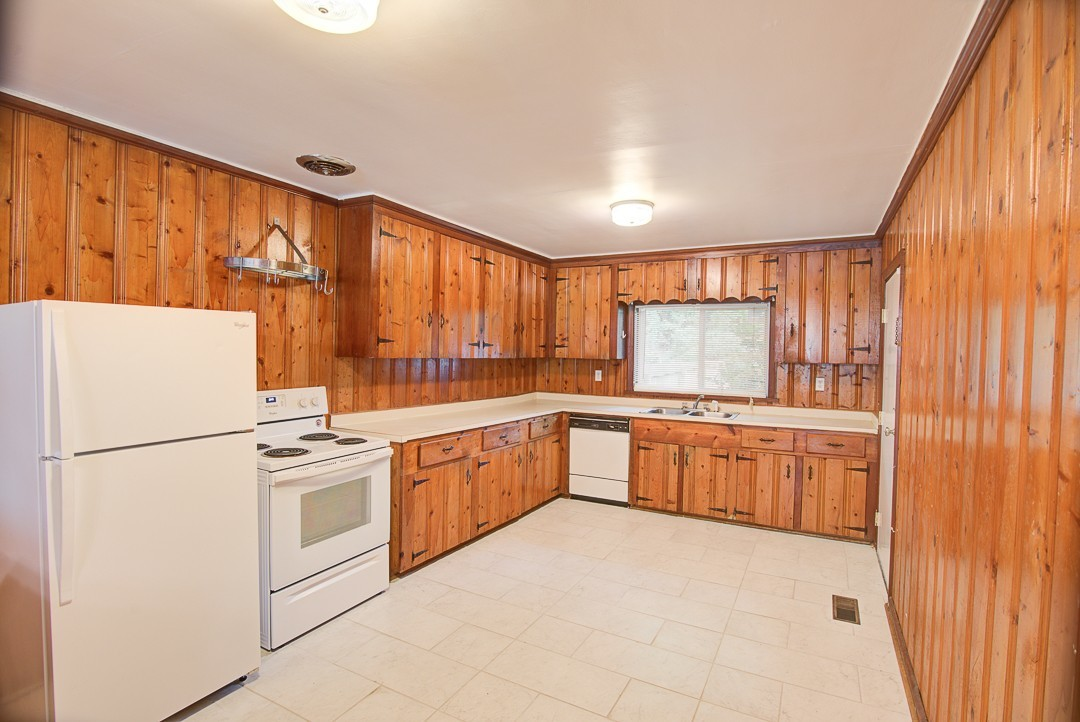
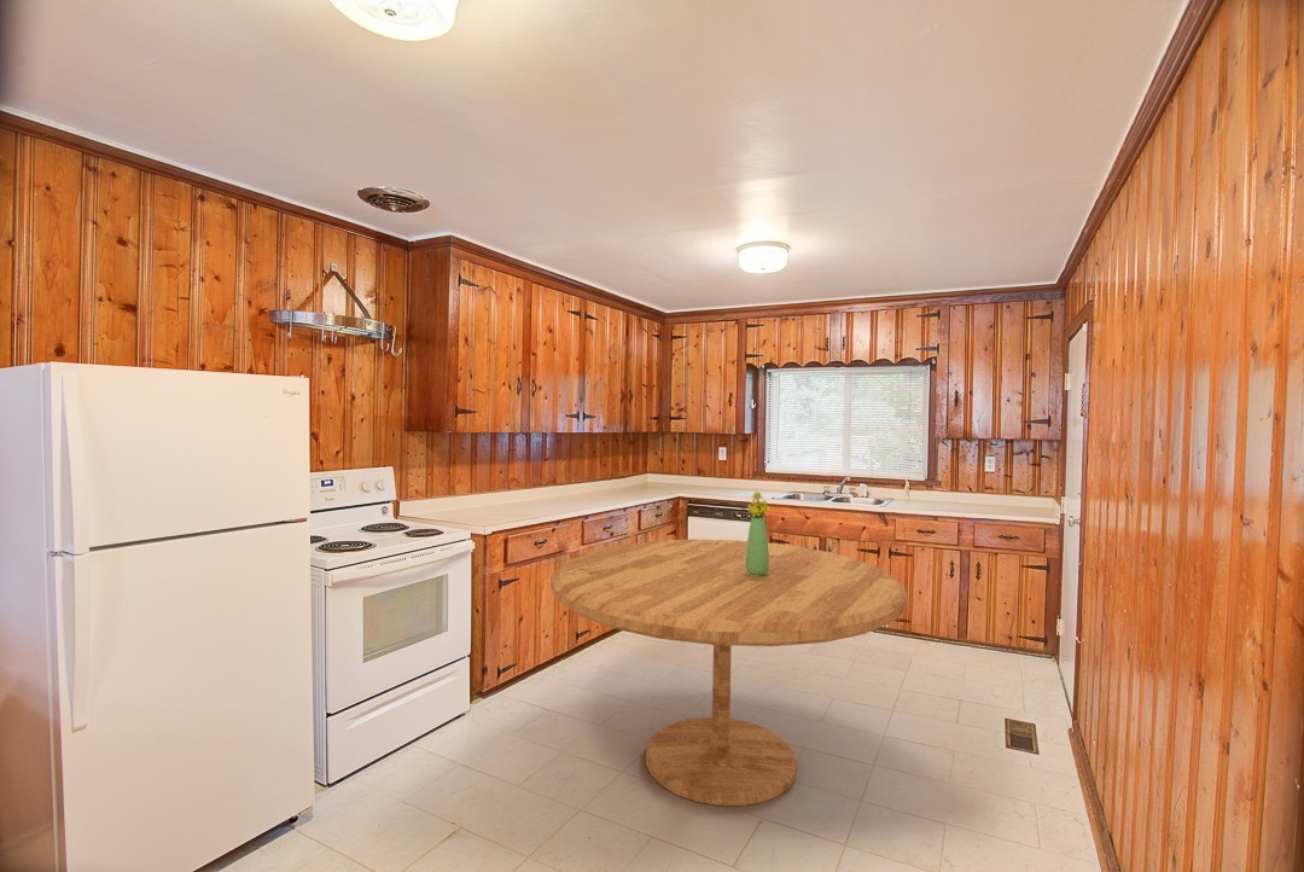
+ dining table [549,539,909,807]
+ bouquet [745,490,770,576]
